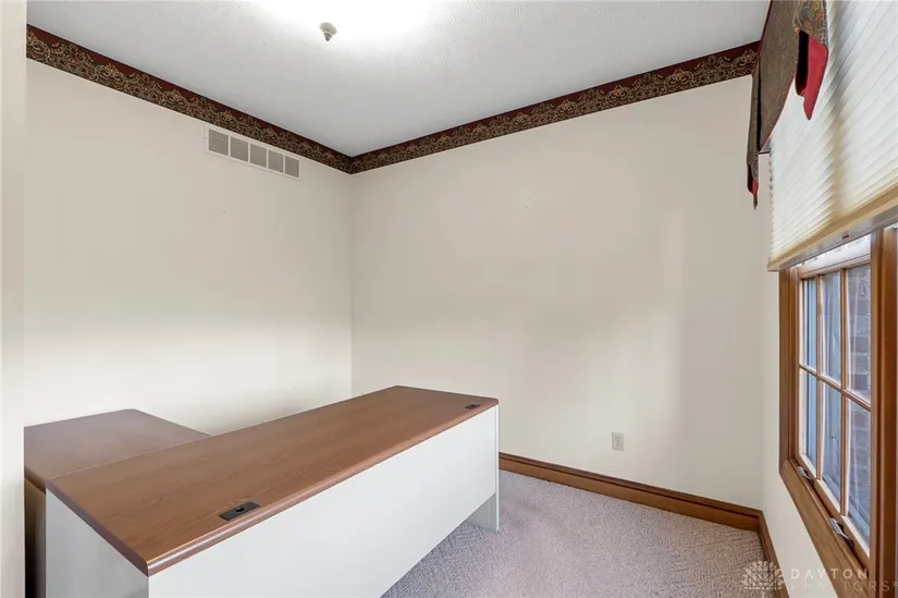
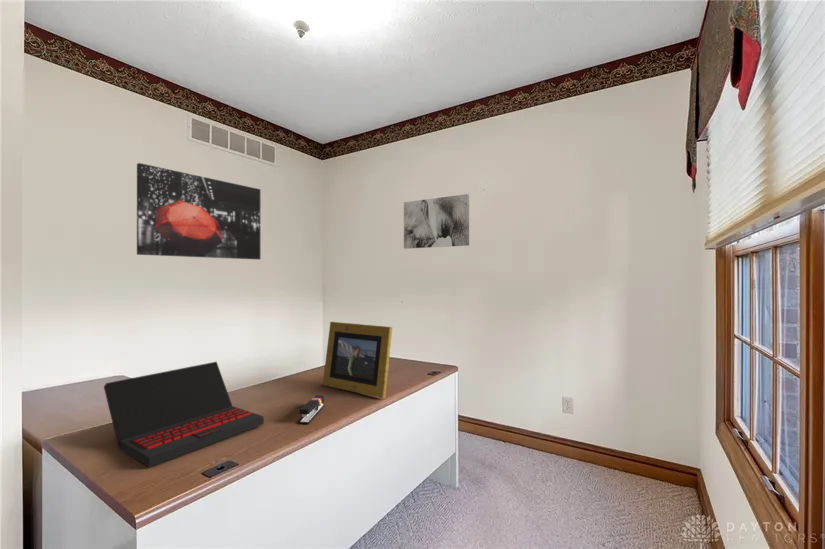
+ picture frame [322,321,393,399]
+ laptop [103,361,265,468]
+ stapler [298,394,325,425]
+ wall art [136,162,261,260]
+ wall art [403,193,470,250]
